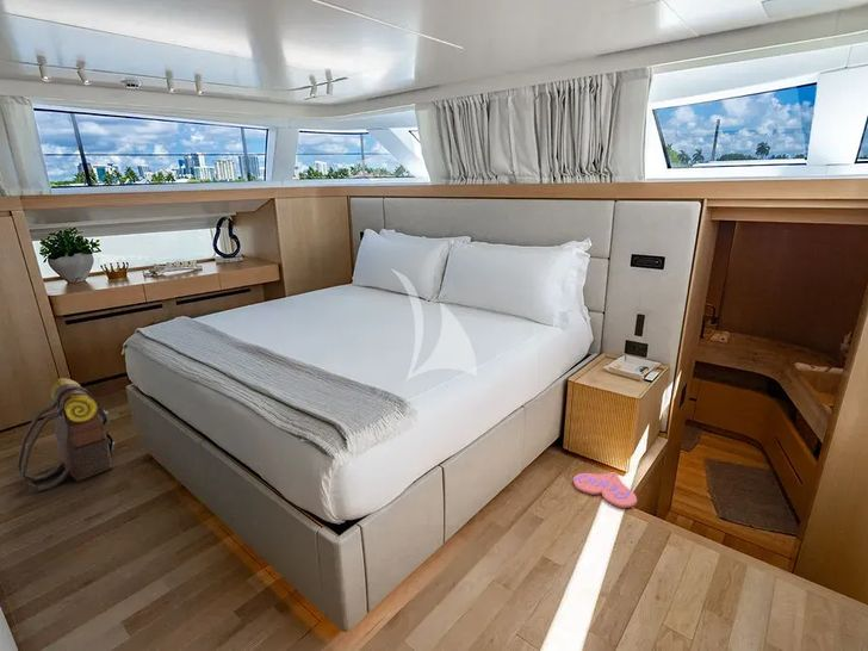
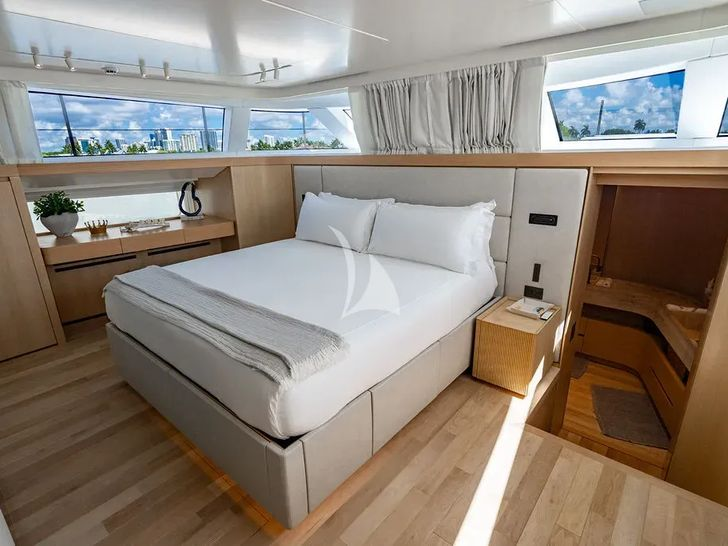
- slippers [571,471,638,509]
- backpack [16,377,116,492]
